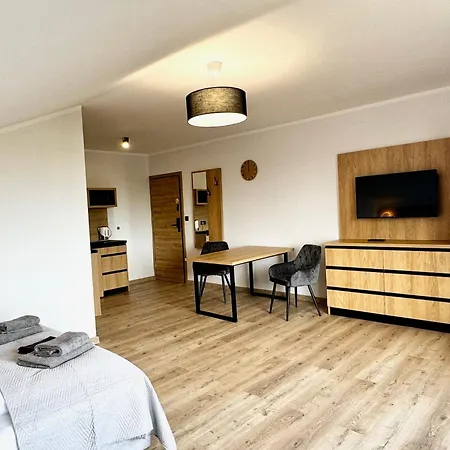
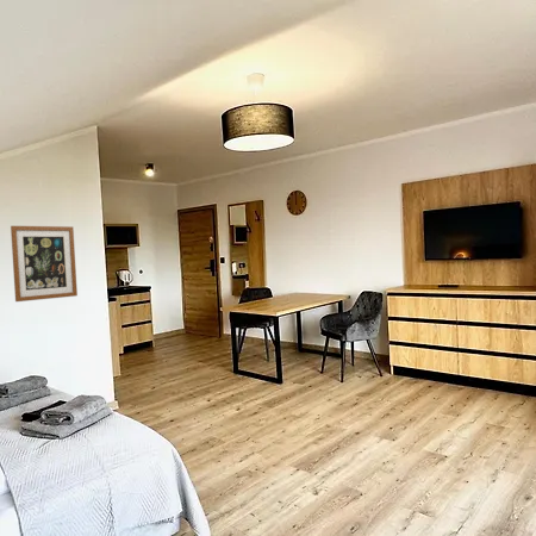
+ wall art [10,225,79,303]
